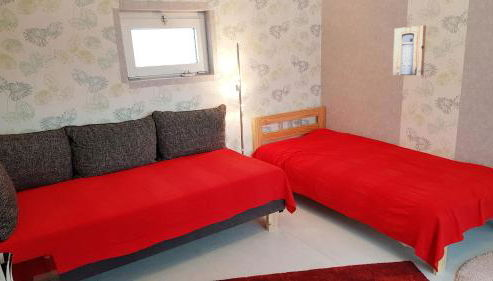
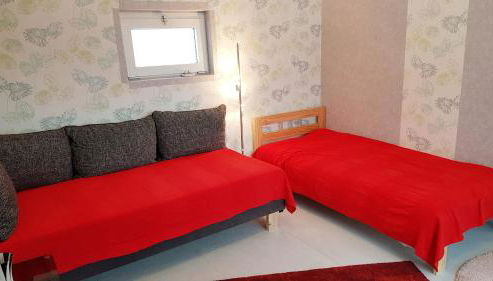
- wall art [392,24,427,76]
